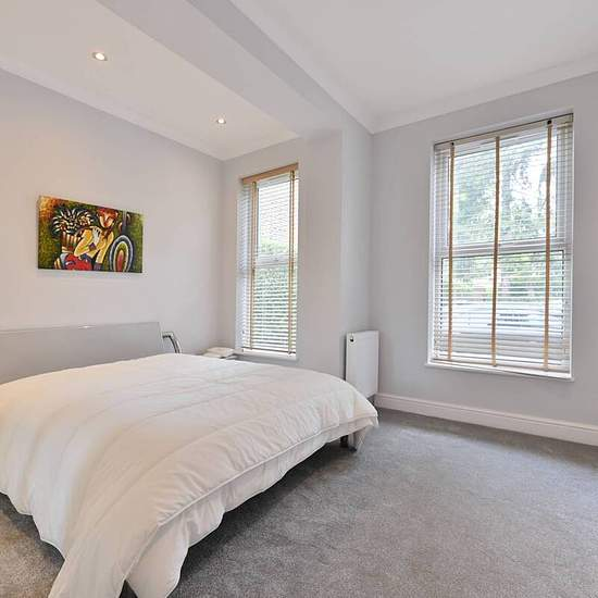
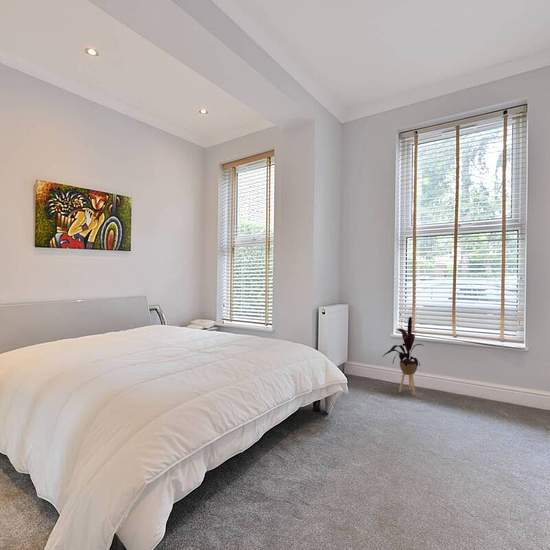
+ house plant [381,316,425,396]
